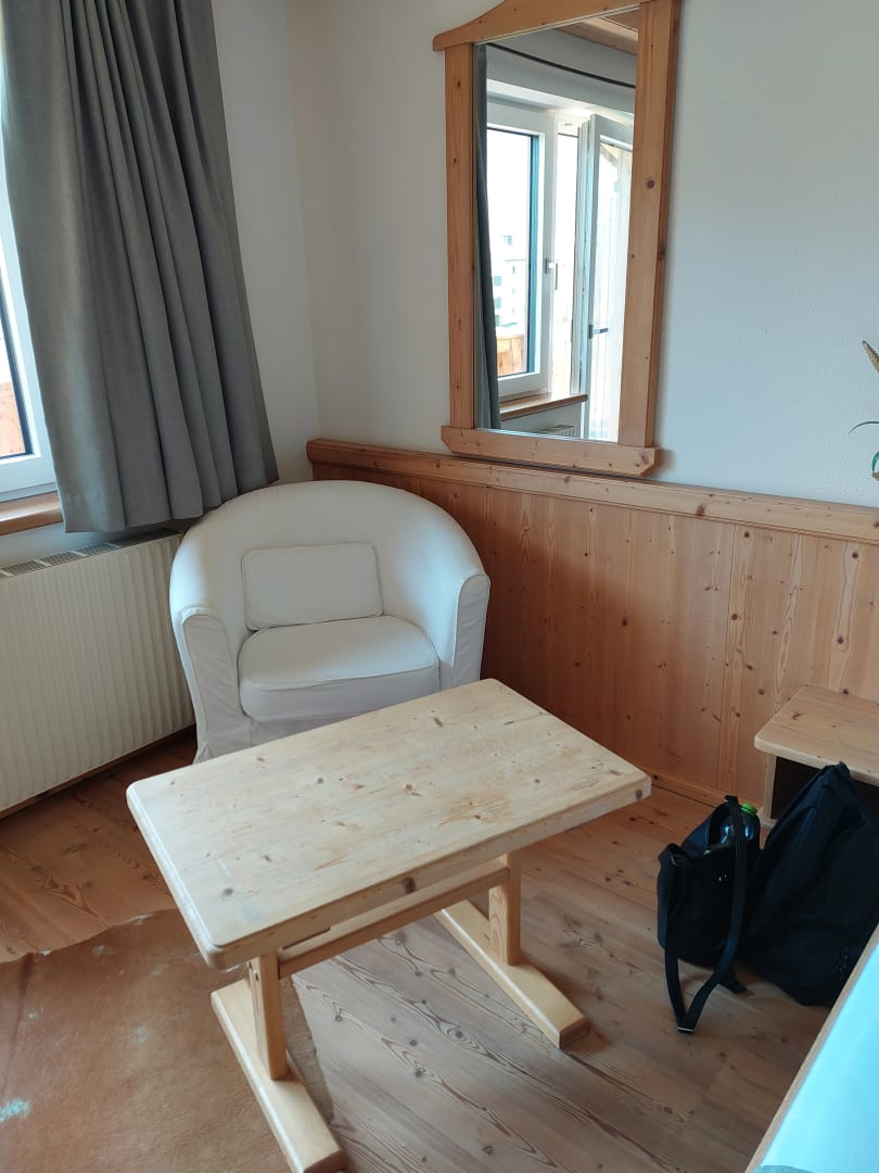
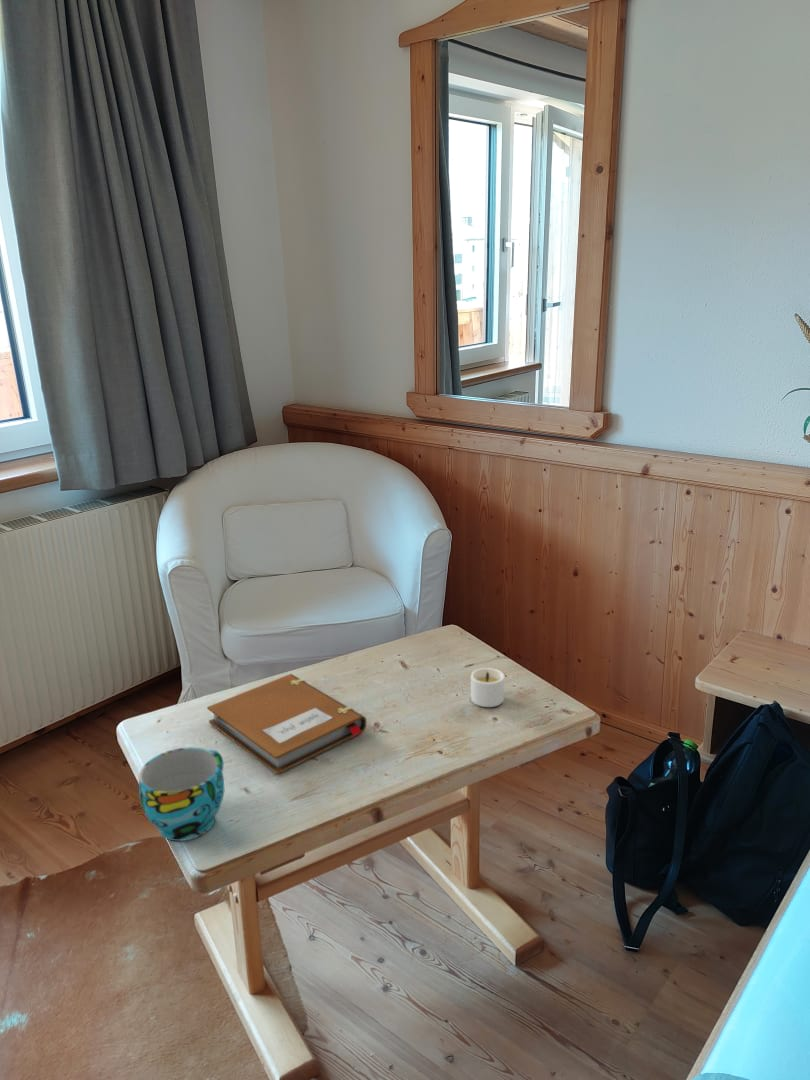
+ candle [470,667,505,708]
+ notebook [206,673,367,775]
+ cup [138,746,225,842]
